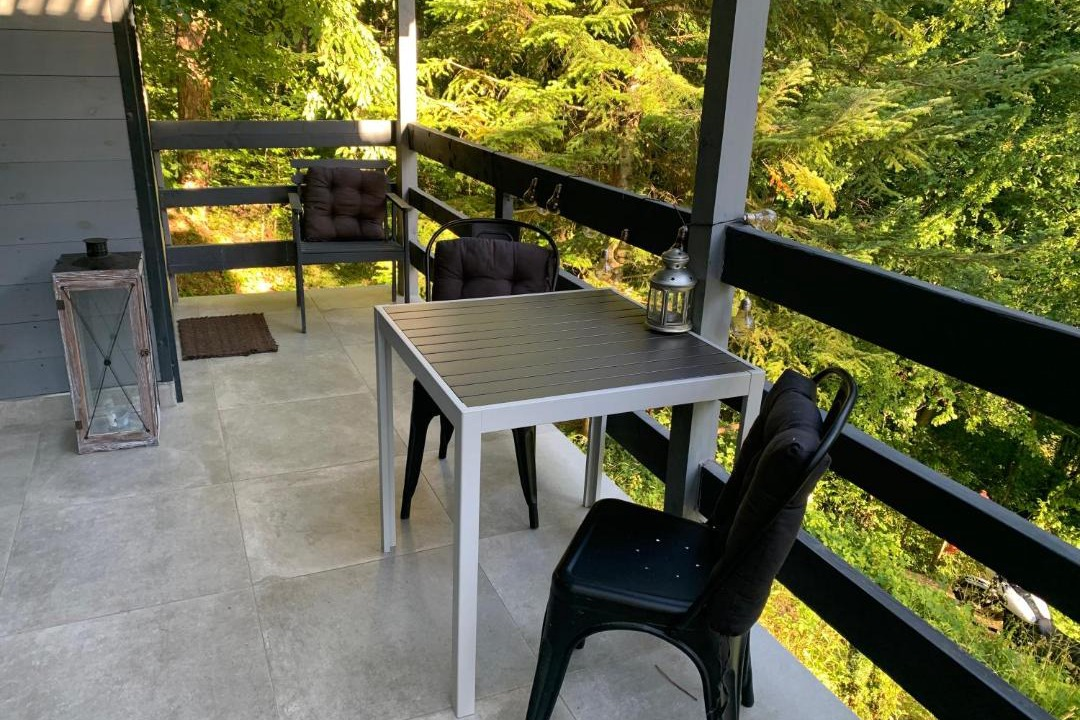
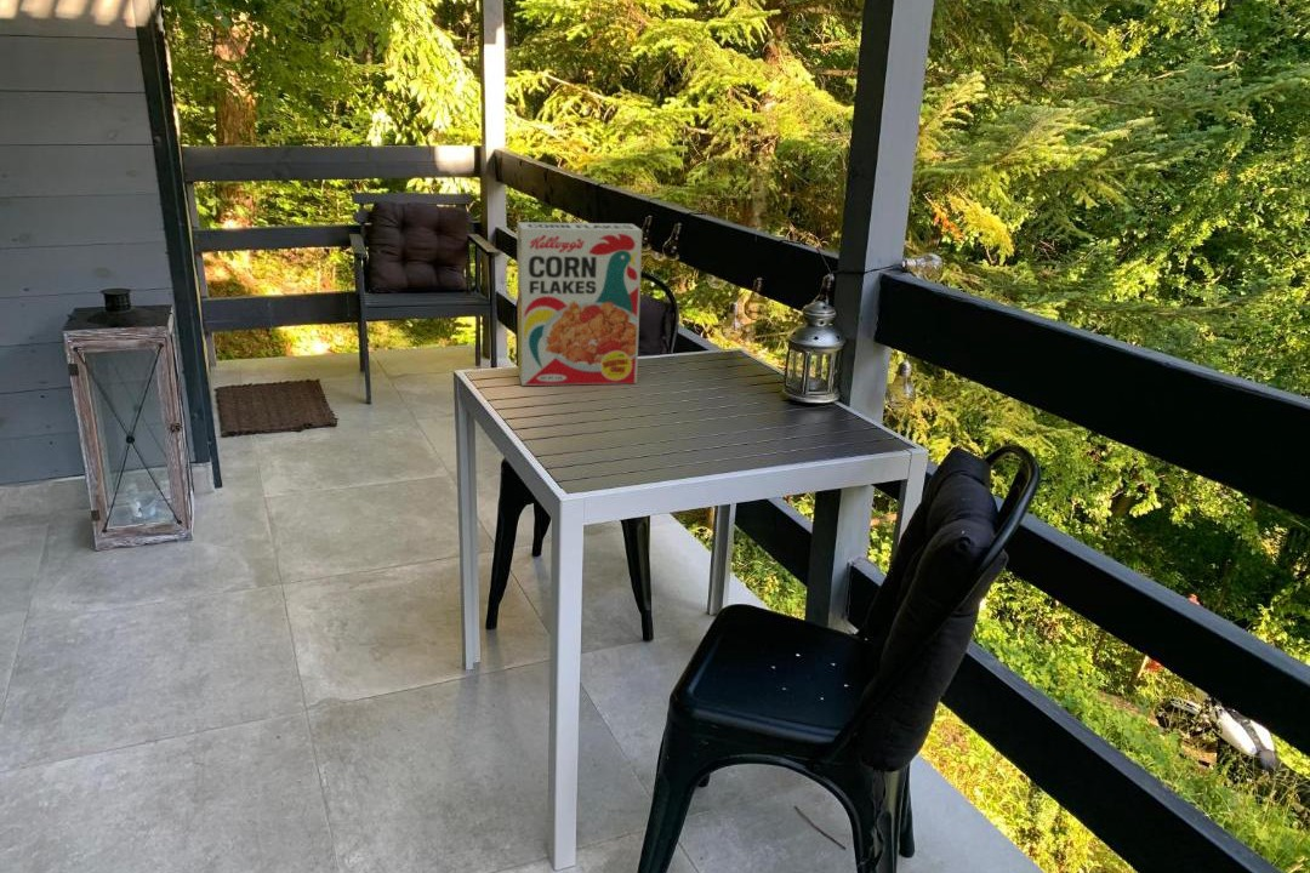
+ cereal box [516,221,643,387]
